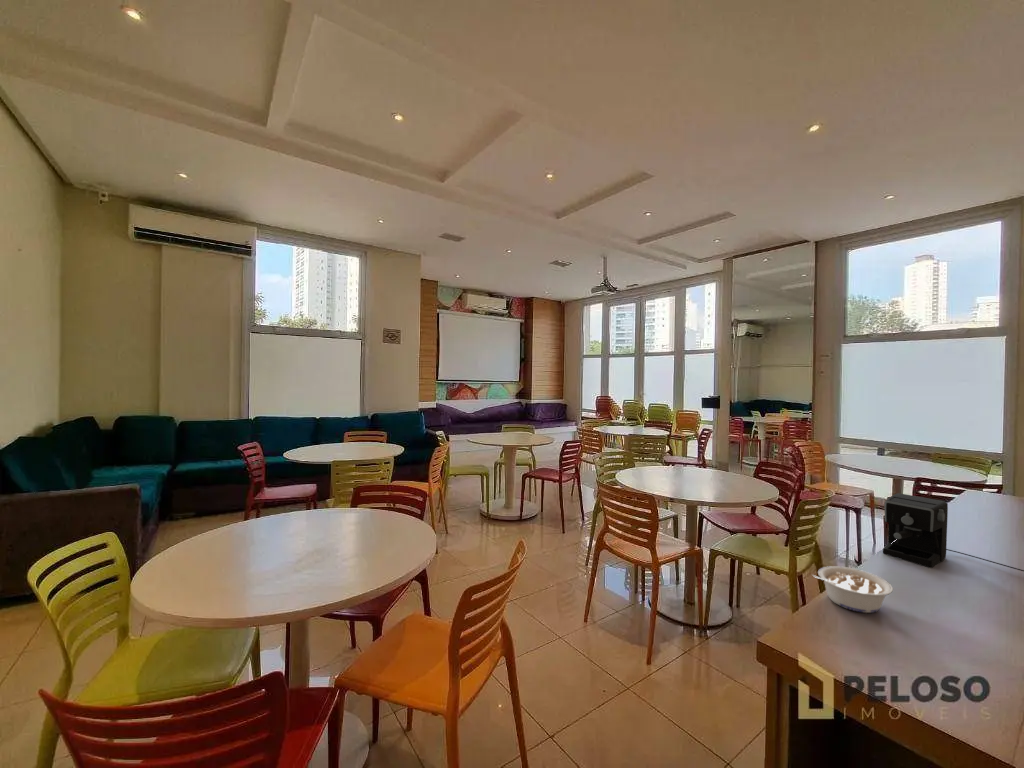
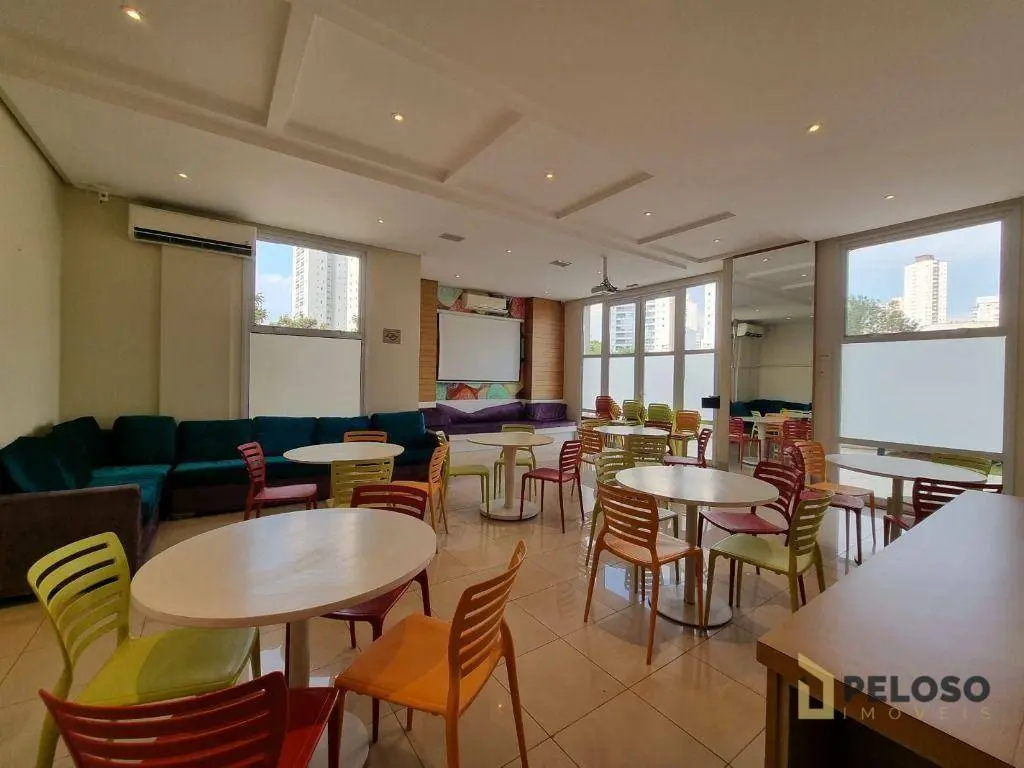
- coffee maker [882,492,1024,572]
- legume [810,565,894,614]
